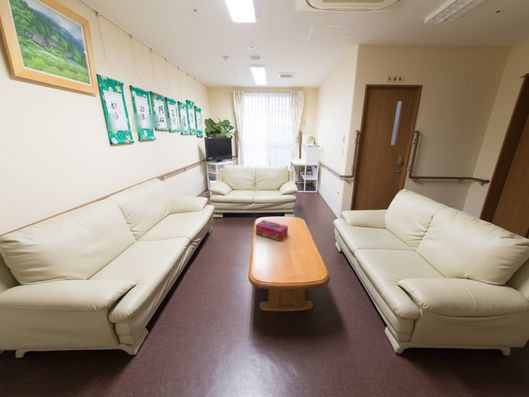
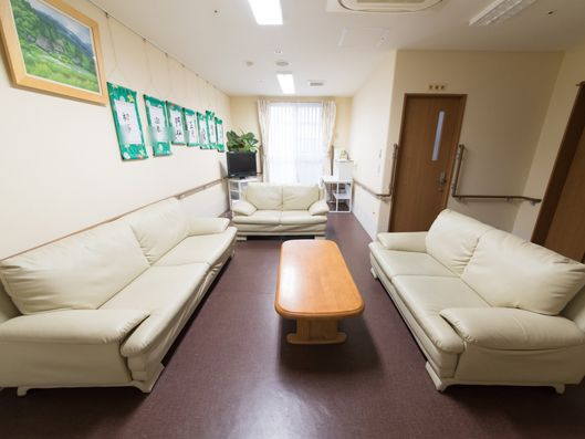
- tissue box [255,219,289,242]
